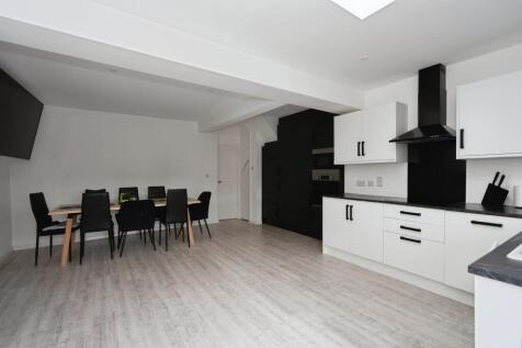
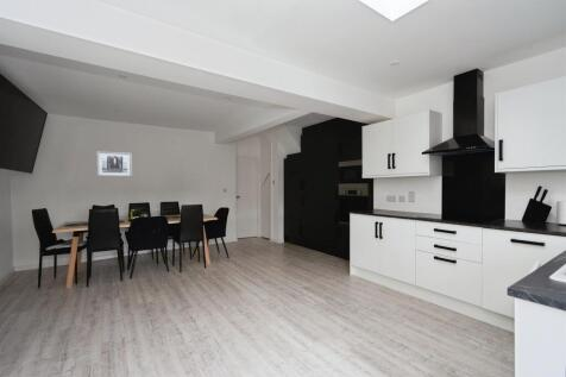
+ wall art [95,150,133,178]
